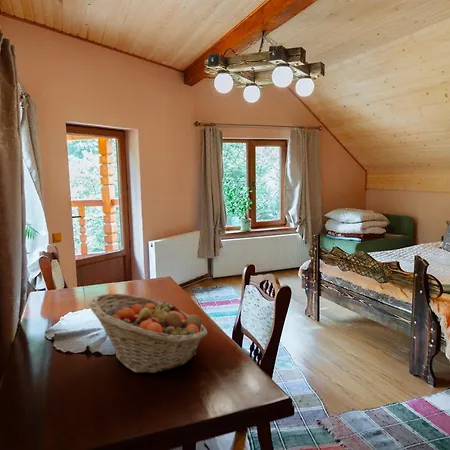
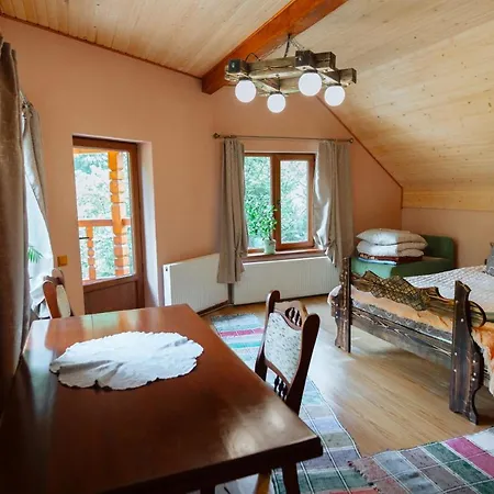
- fruit basket [88,293,209,374]
